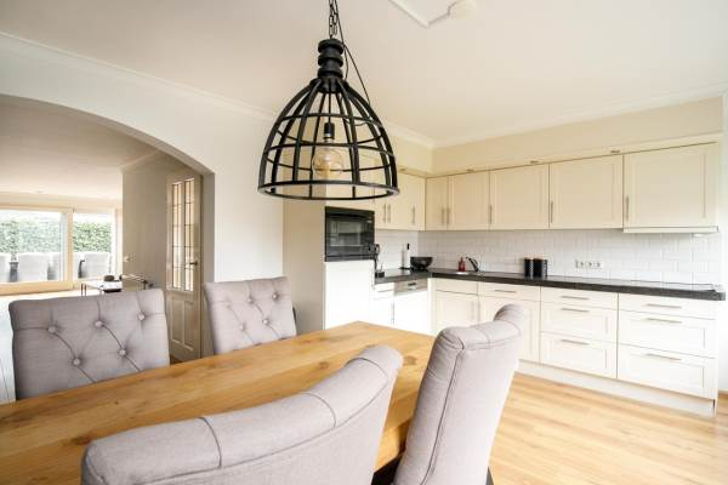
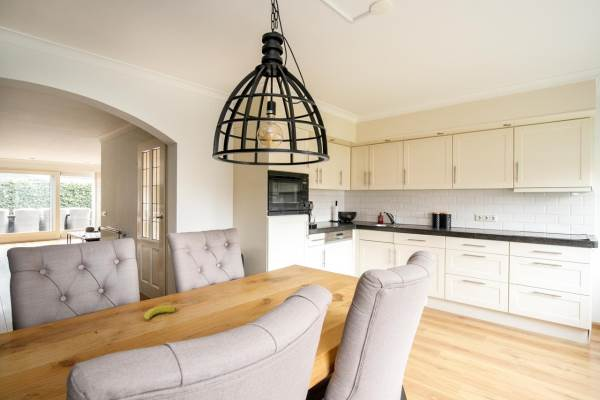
+ banana [143,304,177,322]
